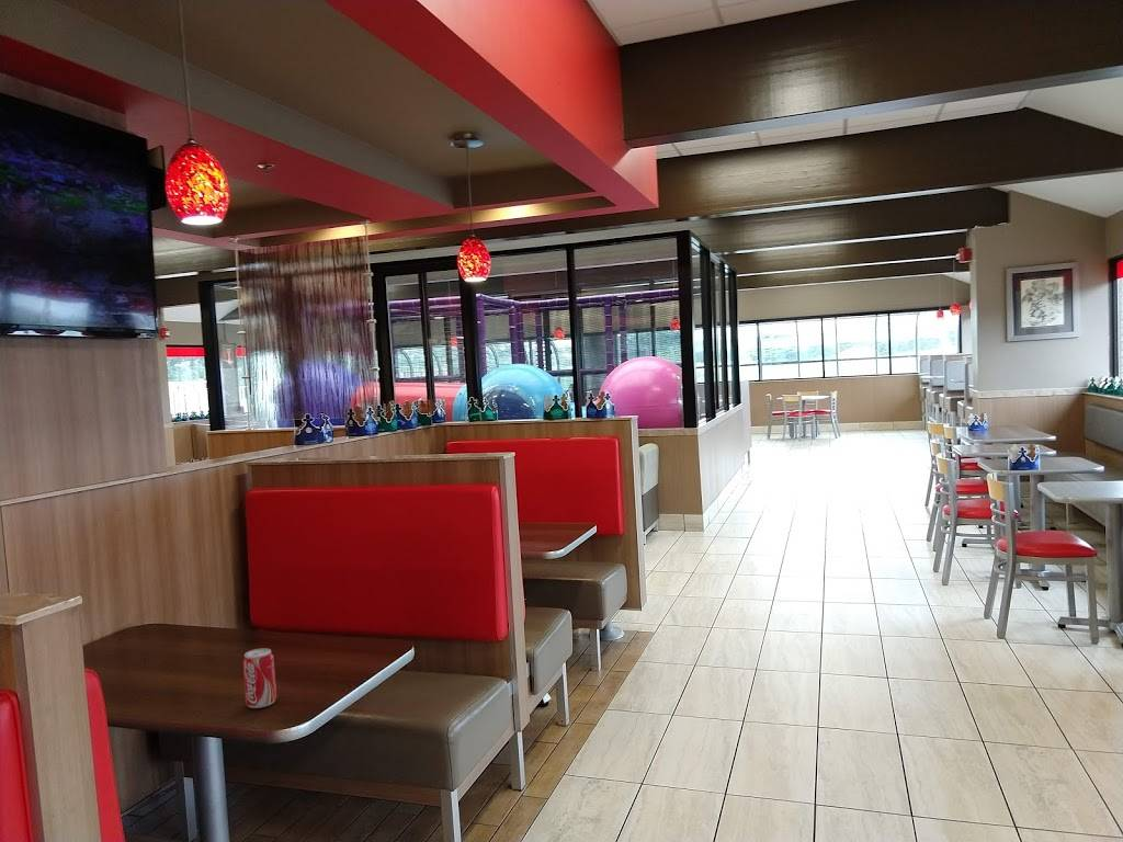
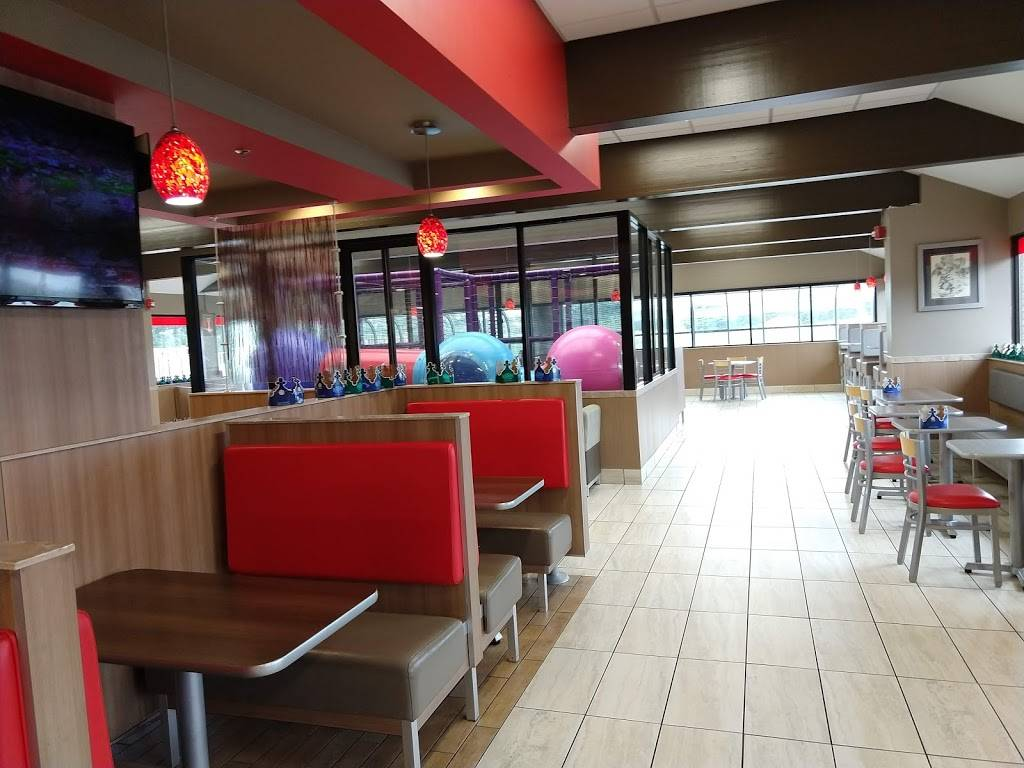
- beverage can [242,647,277,709]
